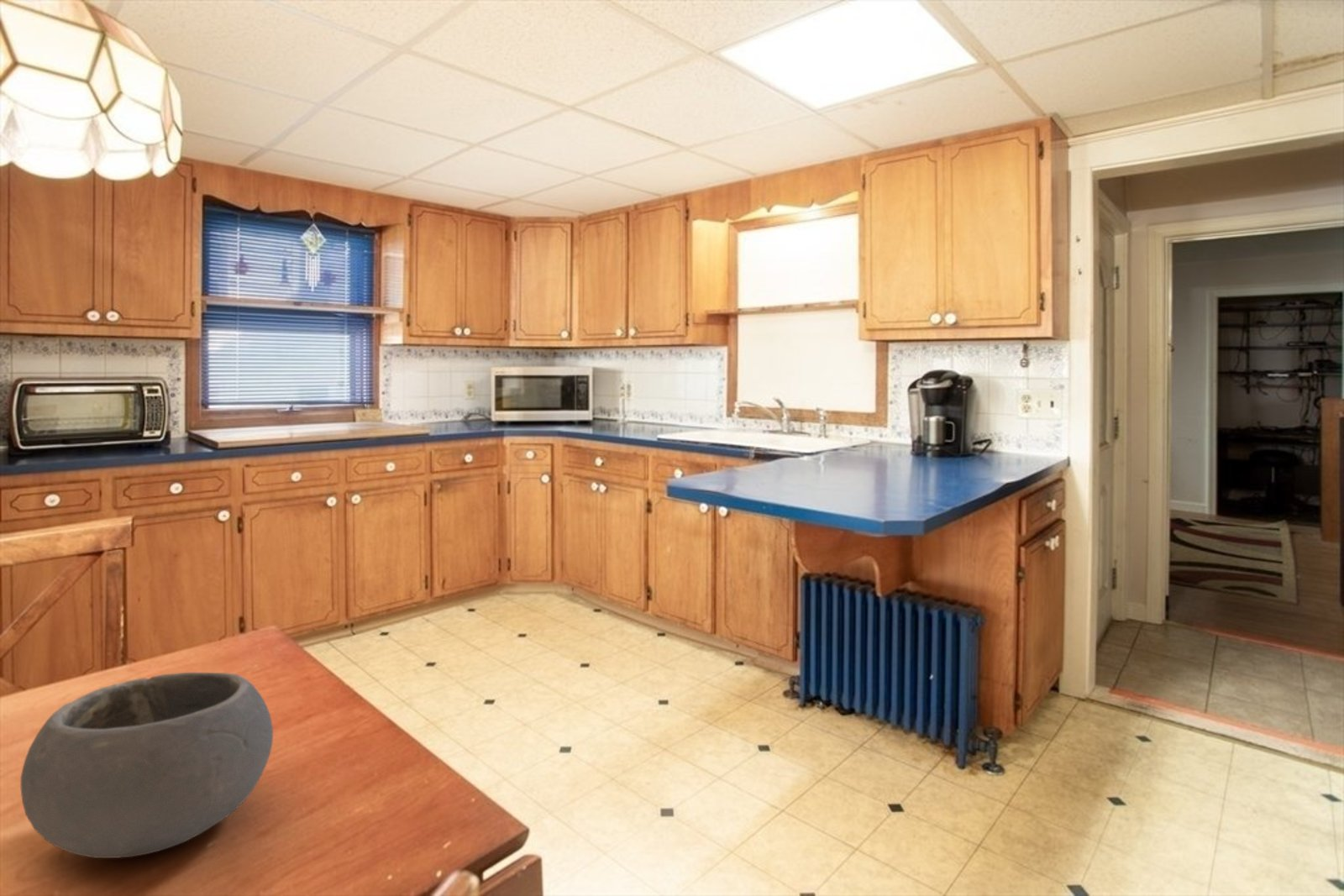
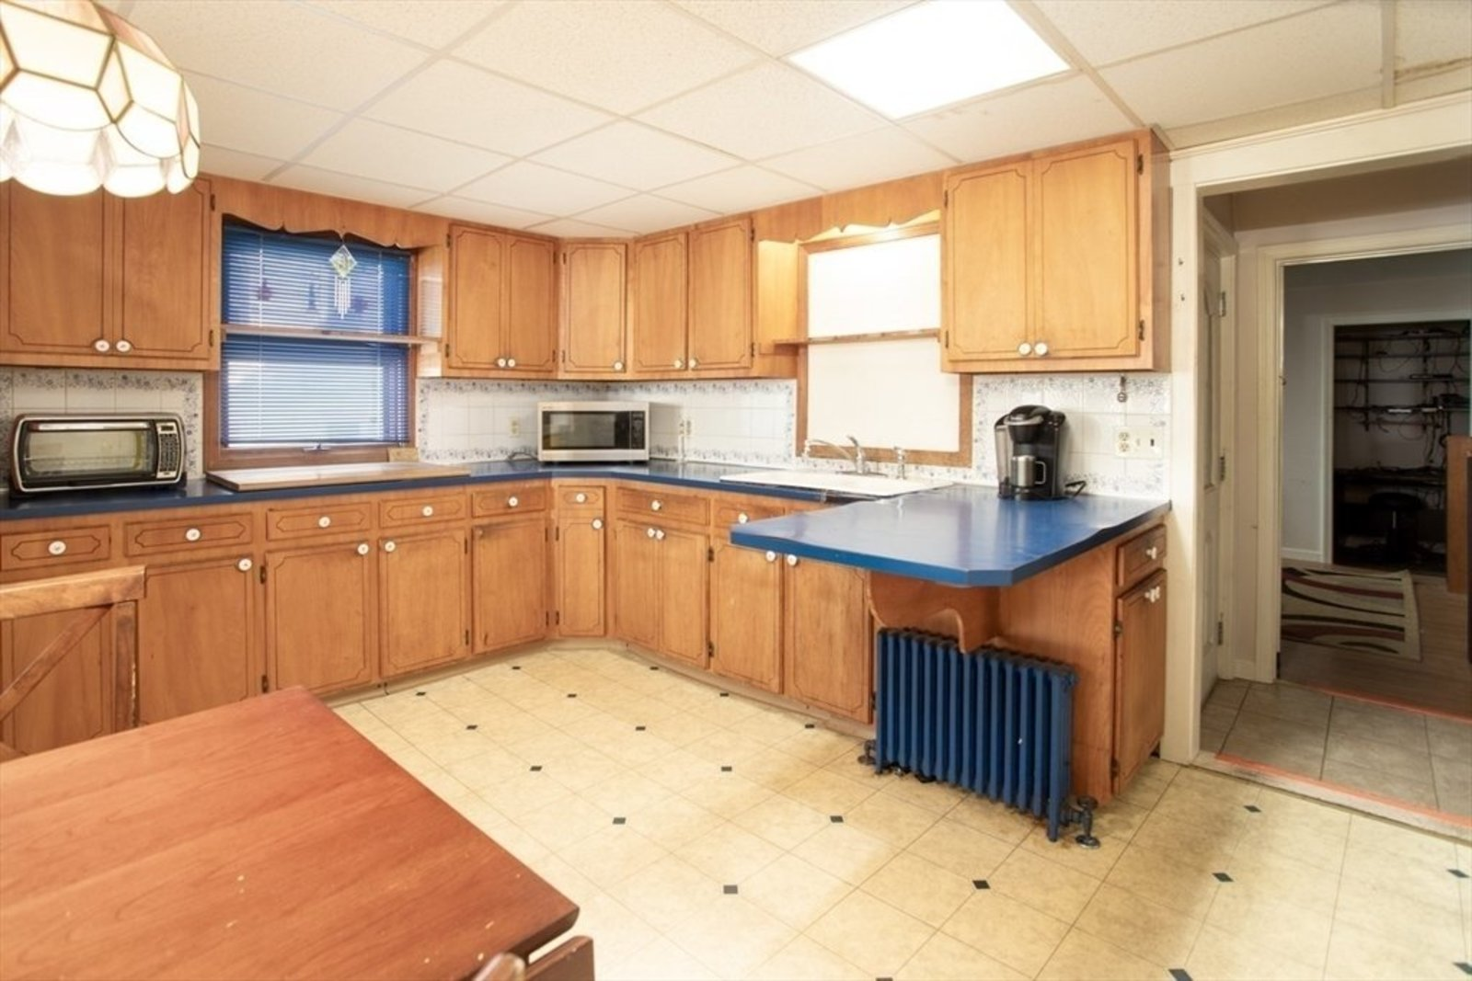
- bowl [20,672,274,859]
